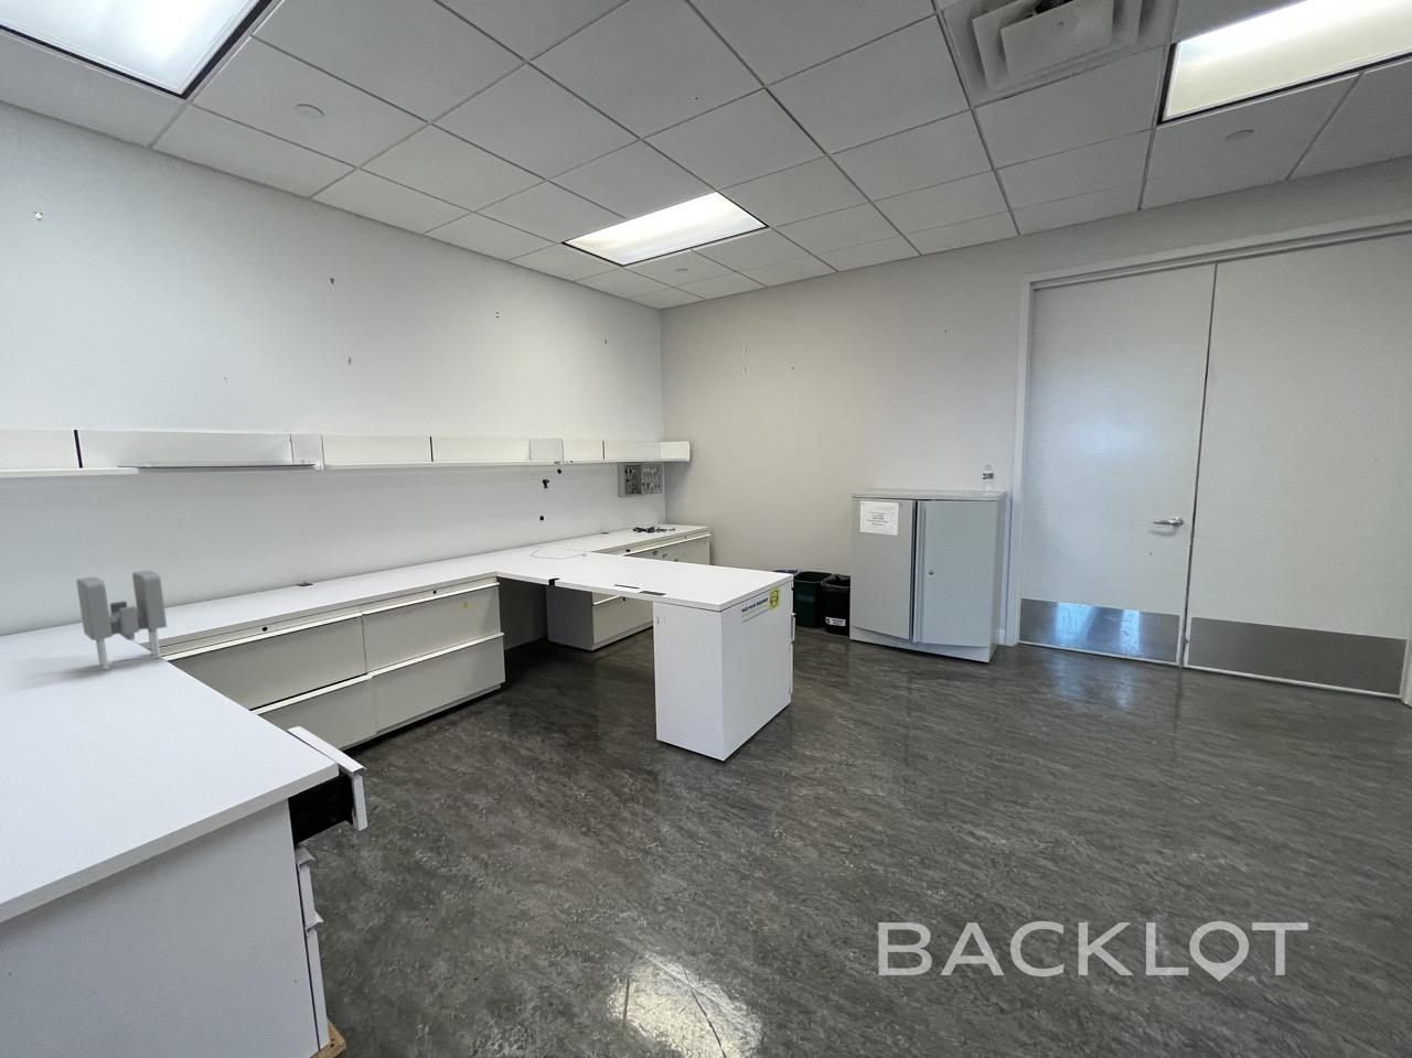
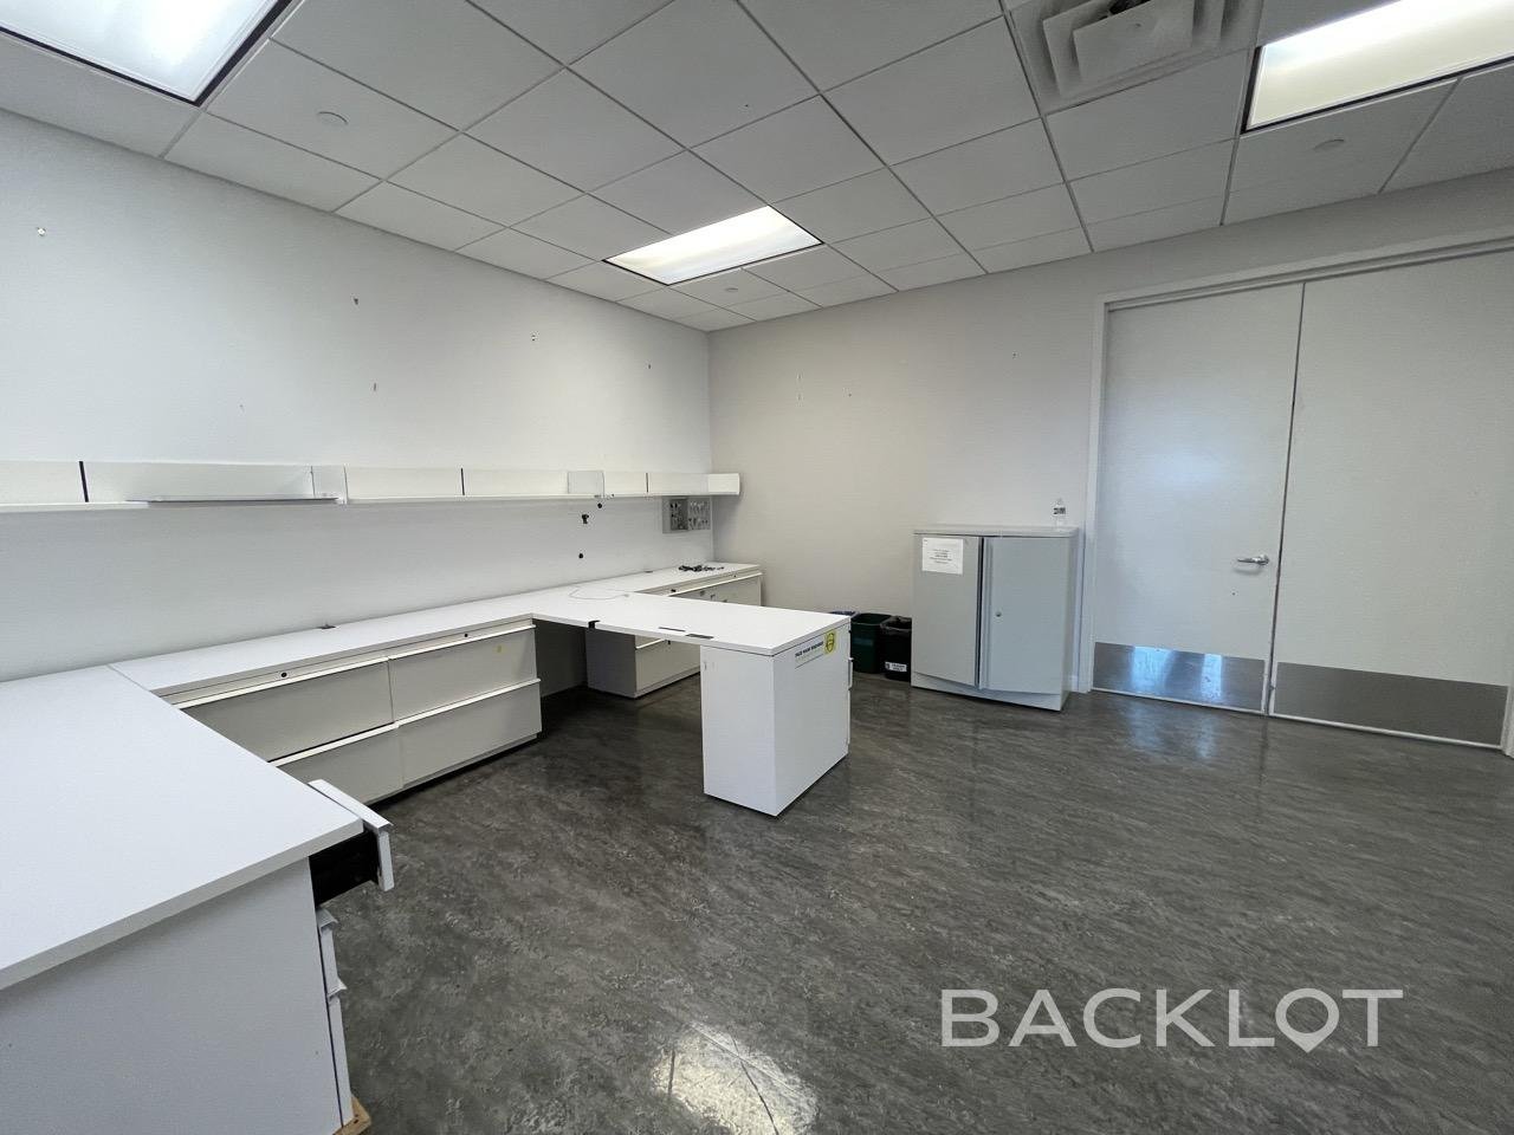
- speaker [76,570,168,671]
